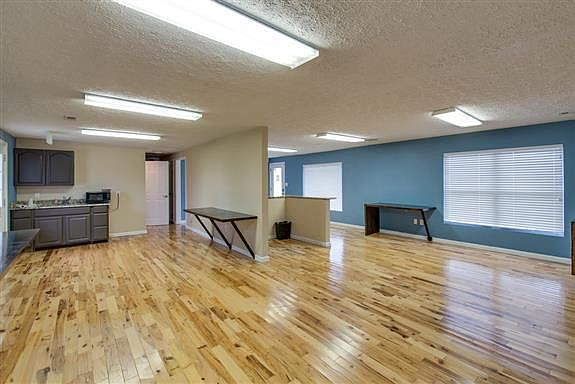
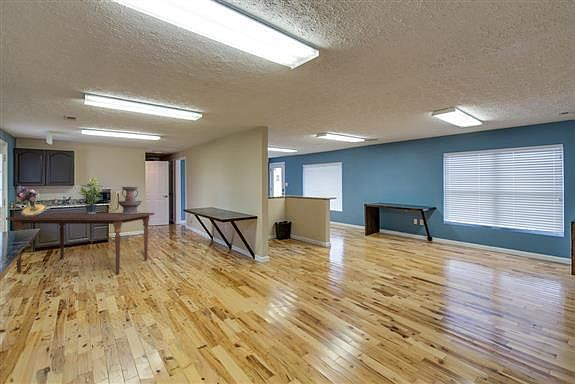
+ potted plant [77,177,103,214]
+ dining table [5,212,155,275]
+ bouquet [13,185,51,217]
+ decorative urn [117,185,143,214]
